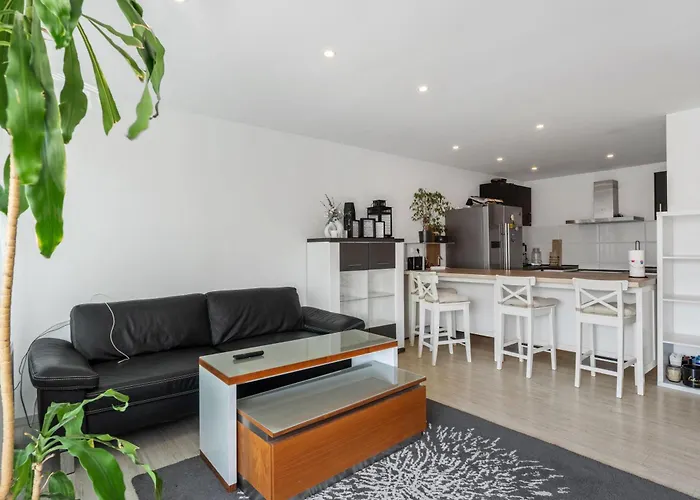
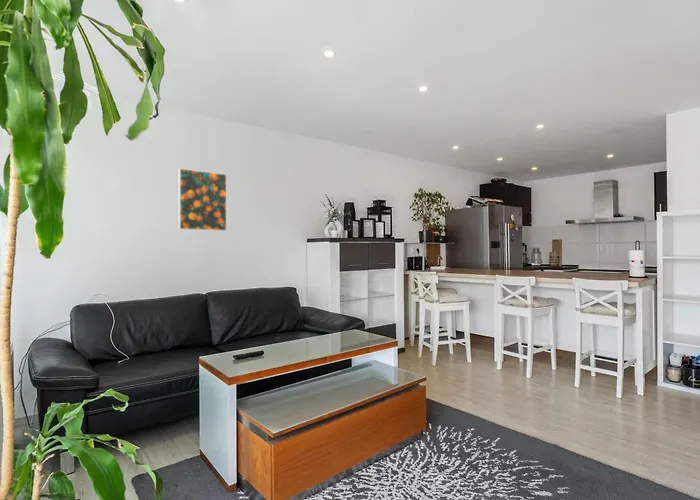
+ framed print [178,167,228,232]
